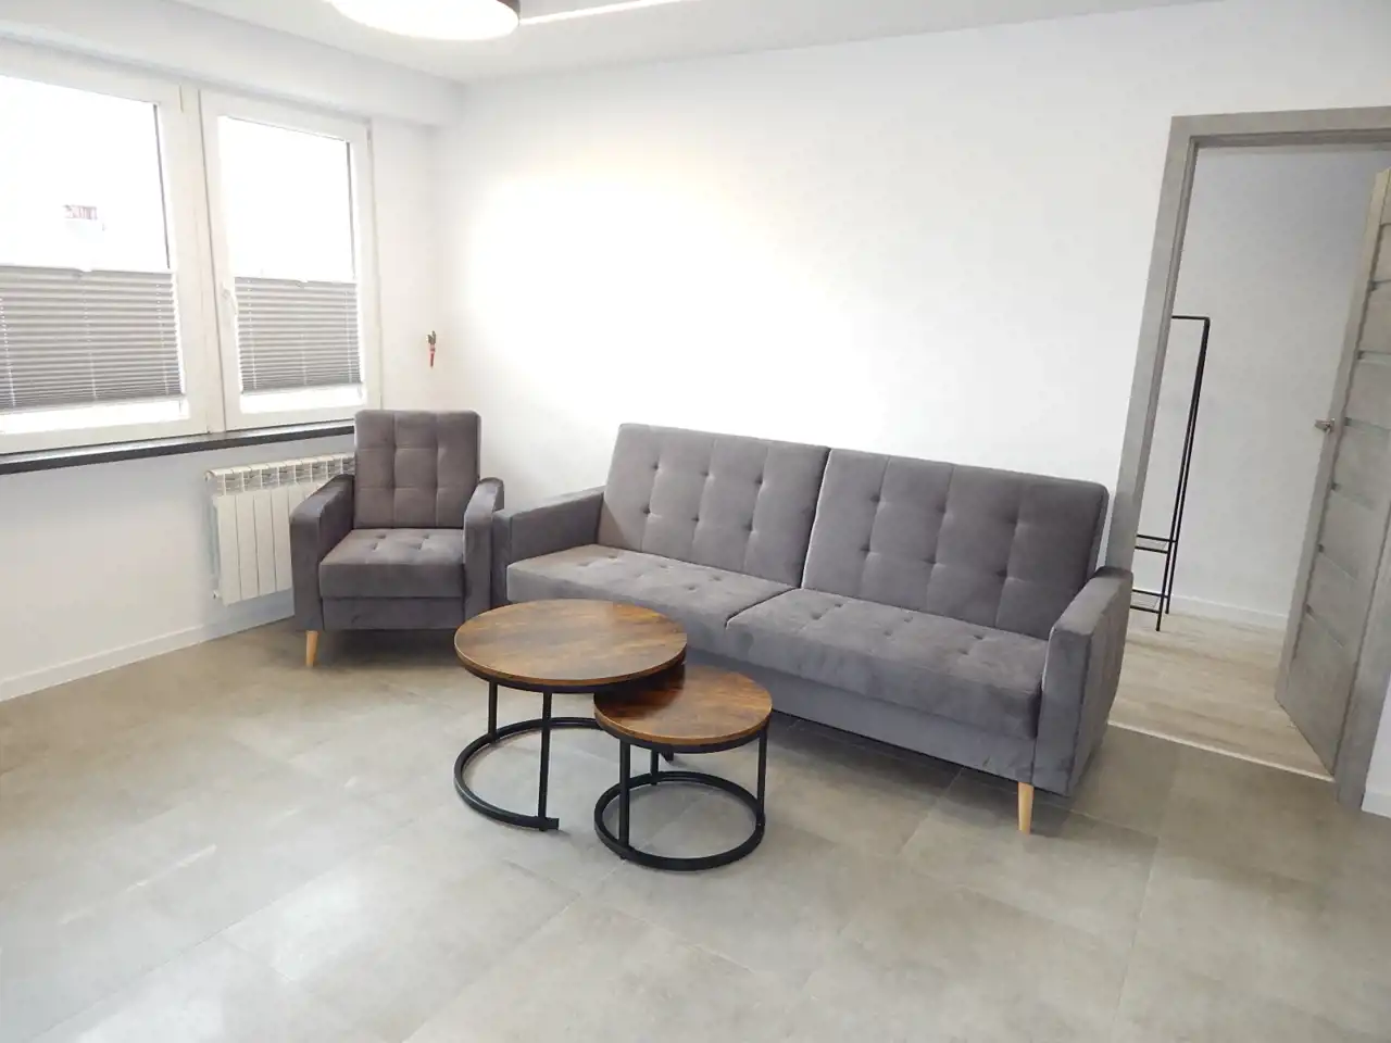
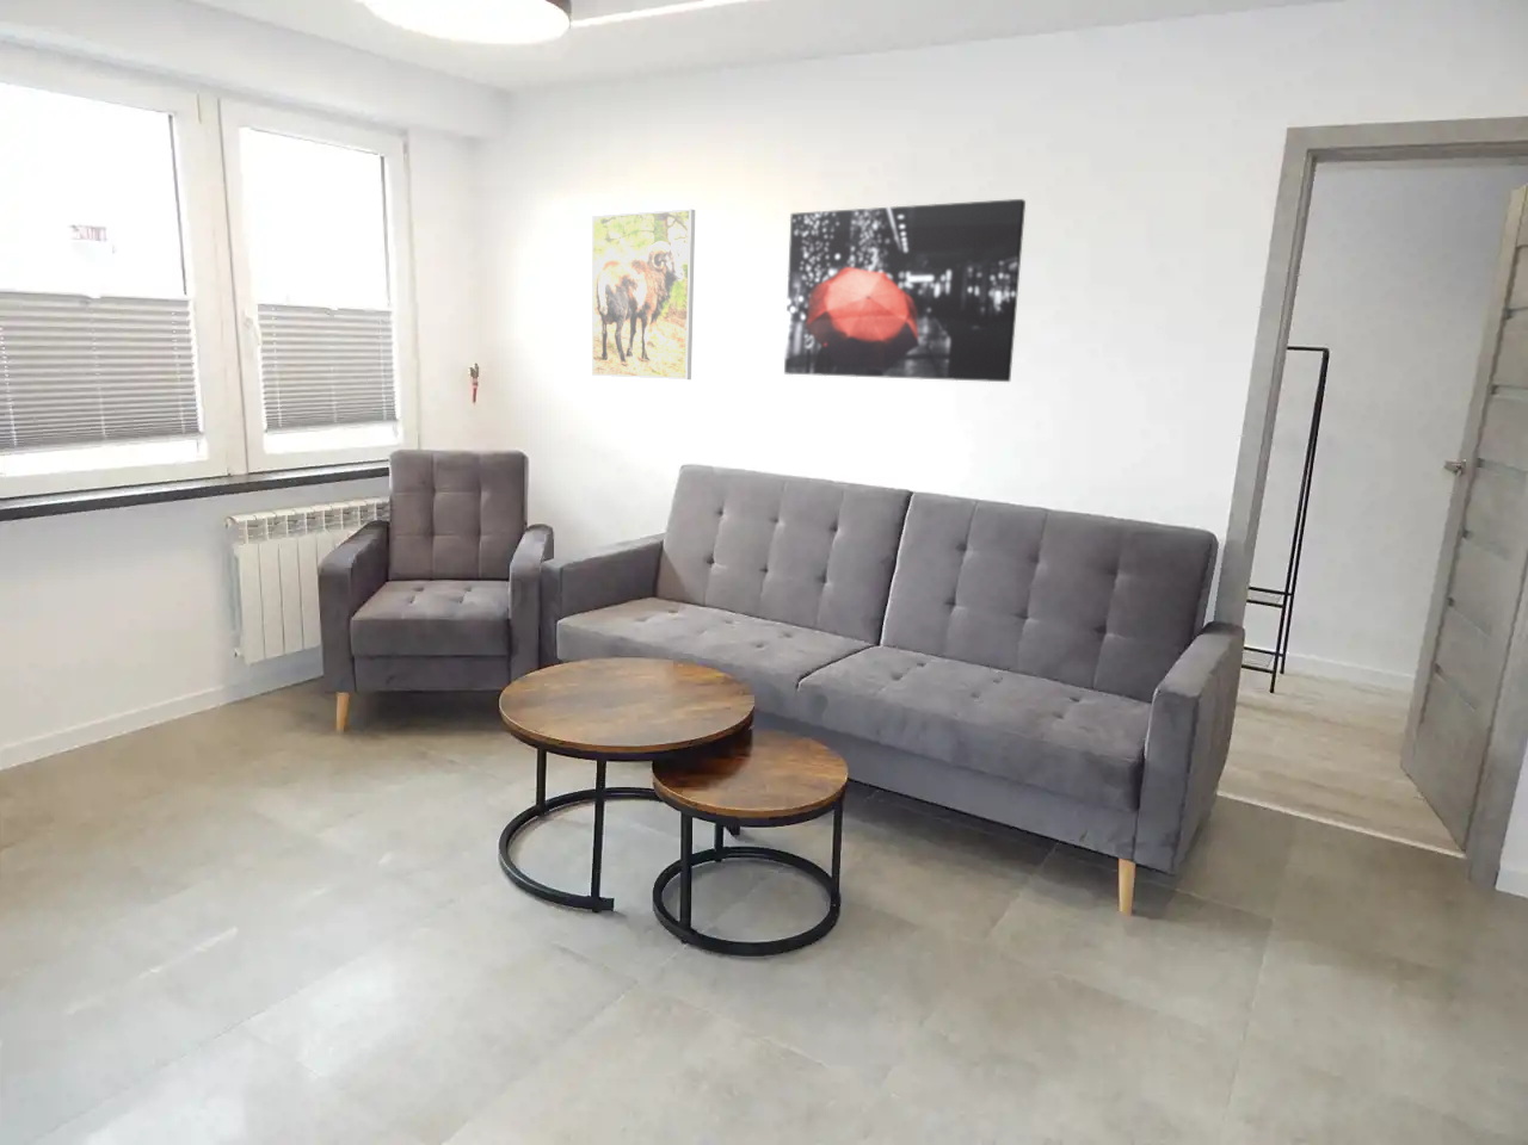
+ wall art [783,198,1026,382]
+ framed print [591,208,695,380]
